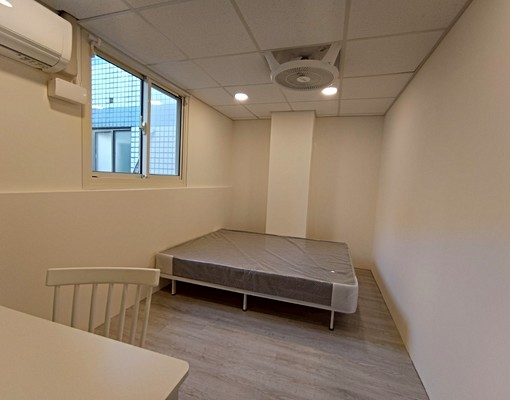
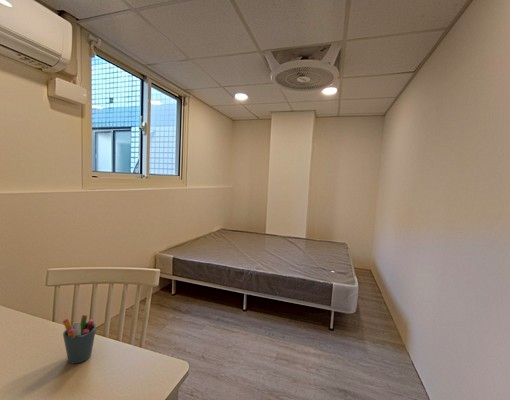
+ pen holder [62,314,97,365]
